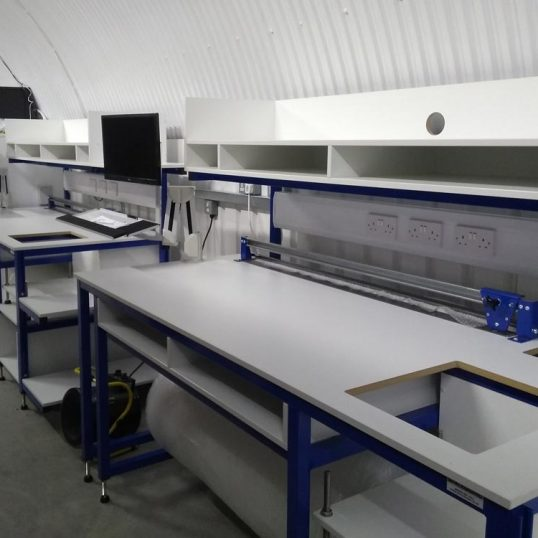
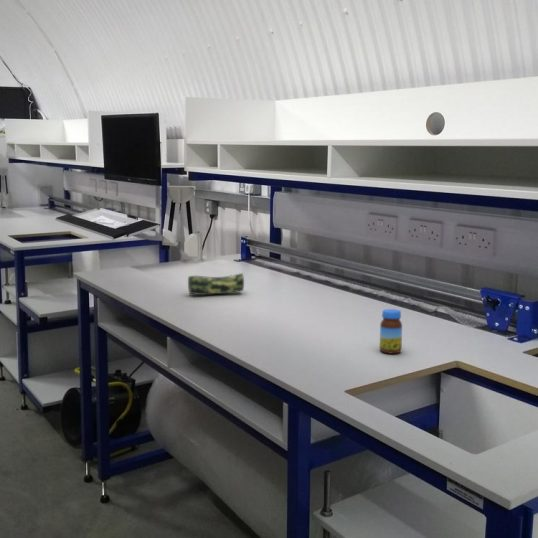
+ pencil case [187,272,245,296]
+ jar [379,308,403,355]
